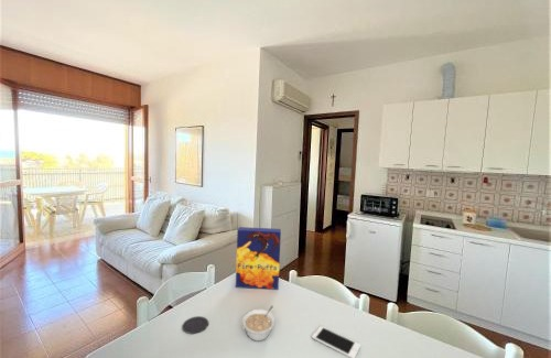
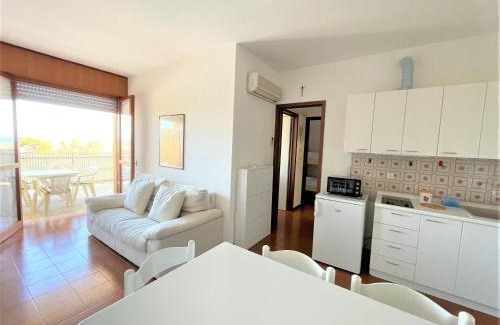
- cell phone [311,325,361,358]
- legume [241,305,276,343]
- cereal box [235,226,282,291]
- coaster [181,315,209,335]
